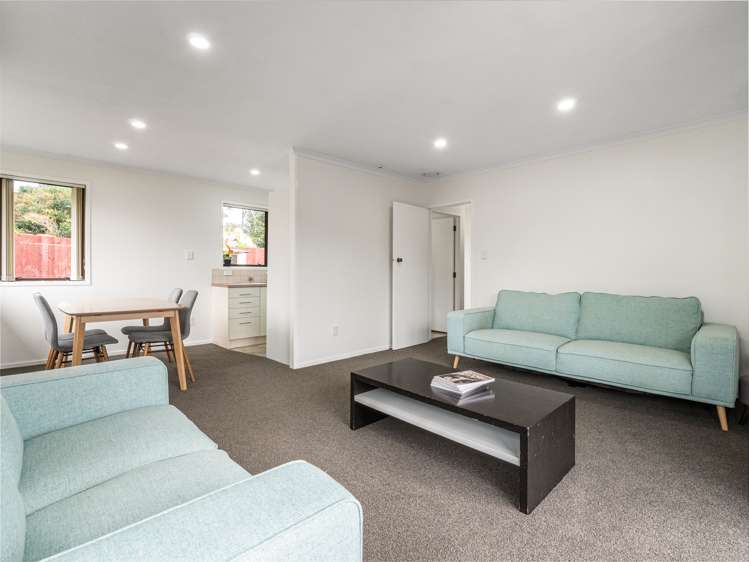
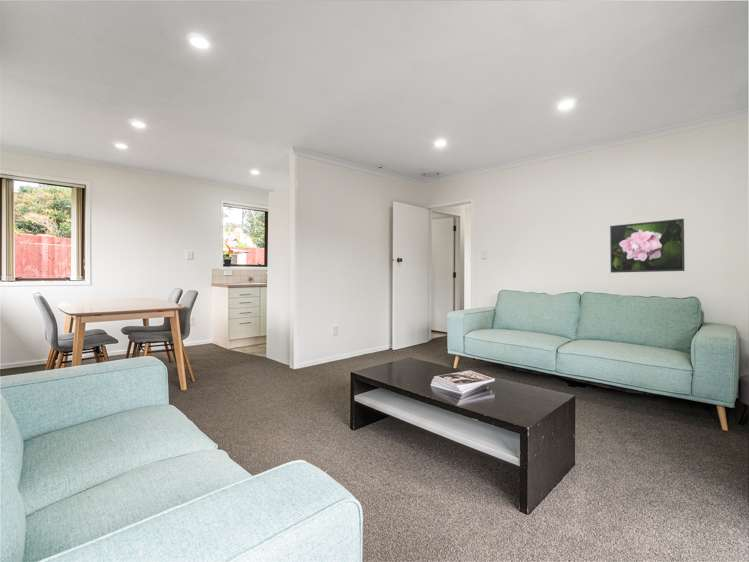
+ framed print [609,218,686,274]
